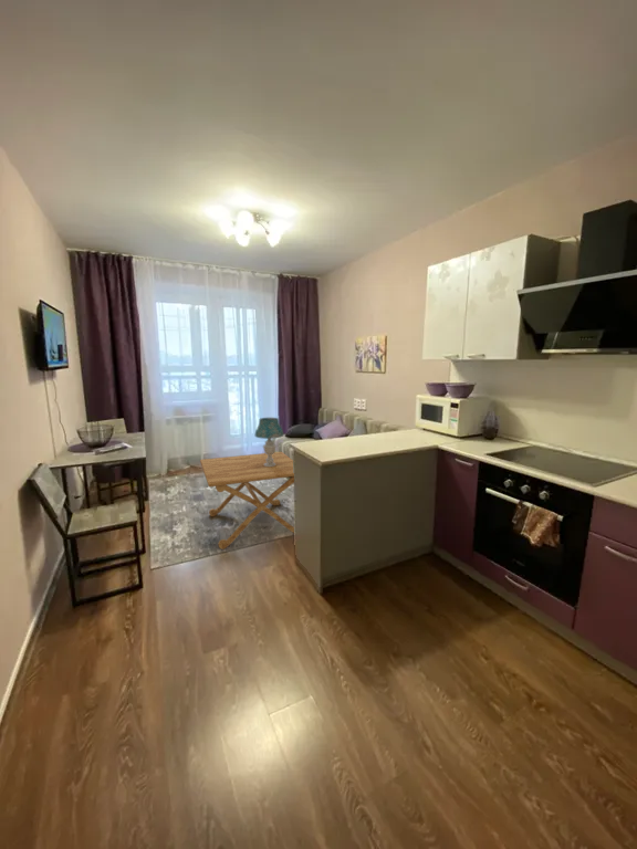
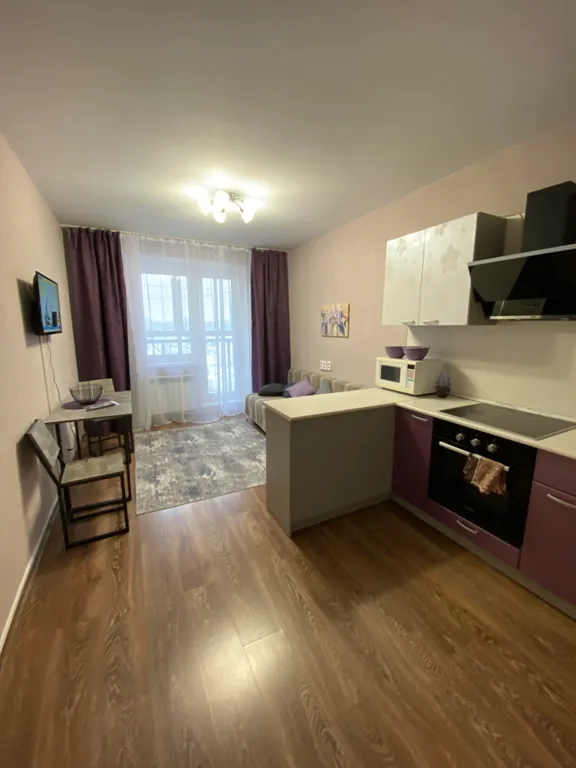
- side table [199,451,295,551]
- table lamp [254,417,284,467]
